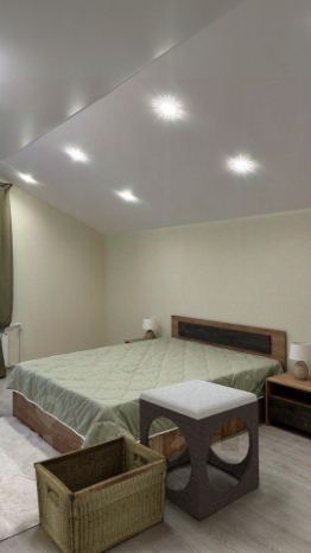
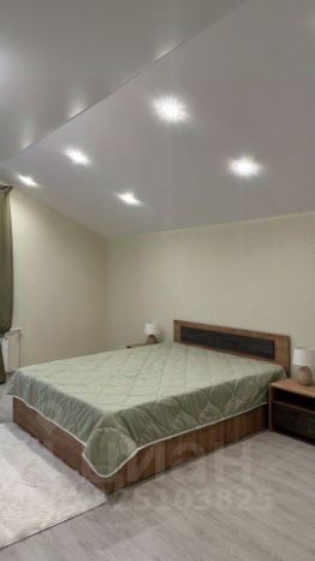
- footstool [138,379,261,521]
- hamper [32,434,170,553]
